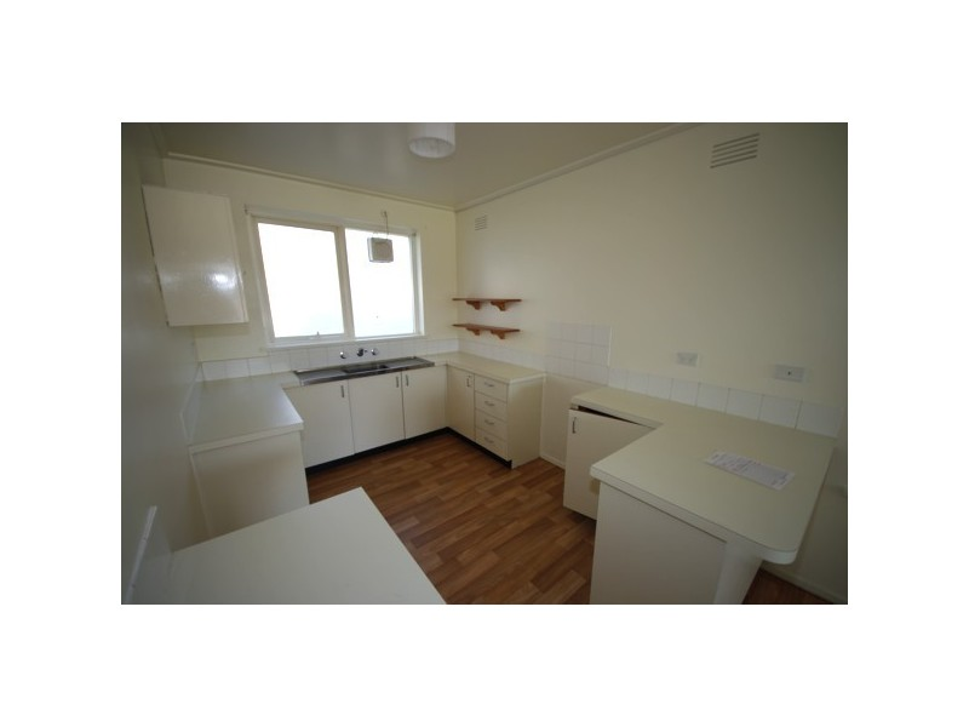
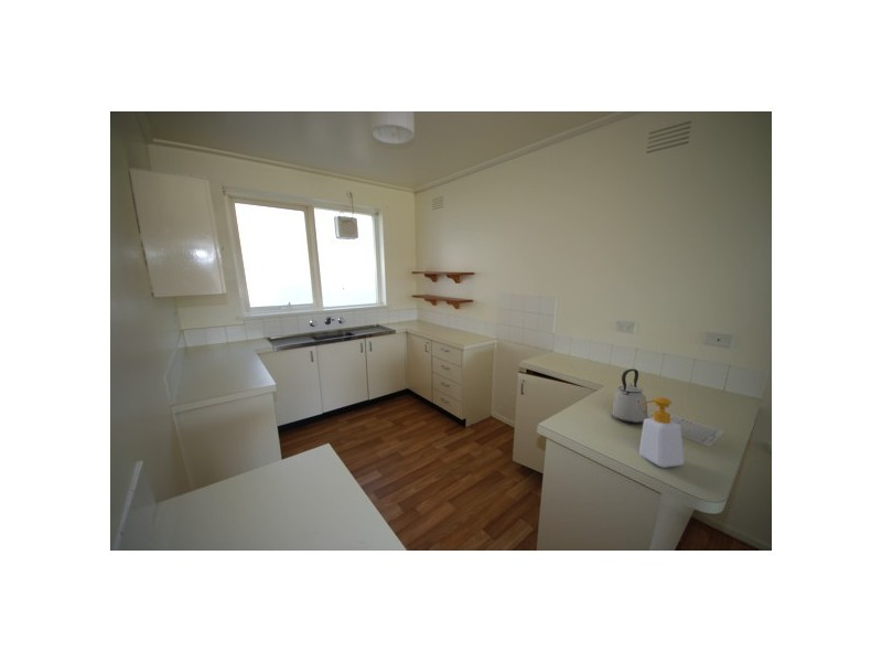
+ soap bottle [638,396,686,469]
+ kettle [611,367,649,425]
